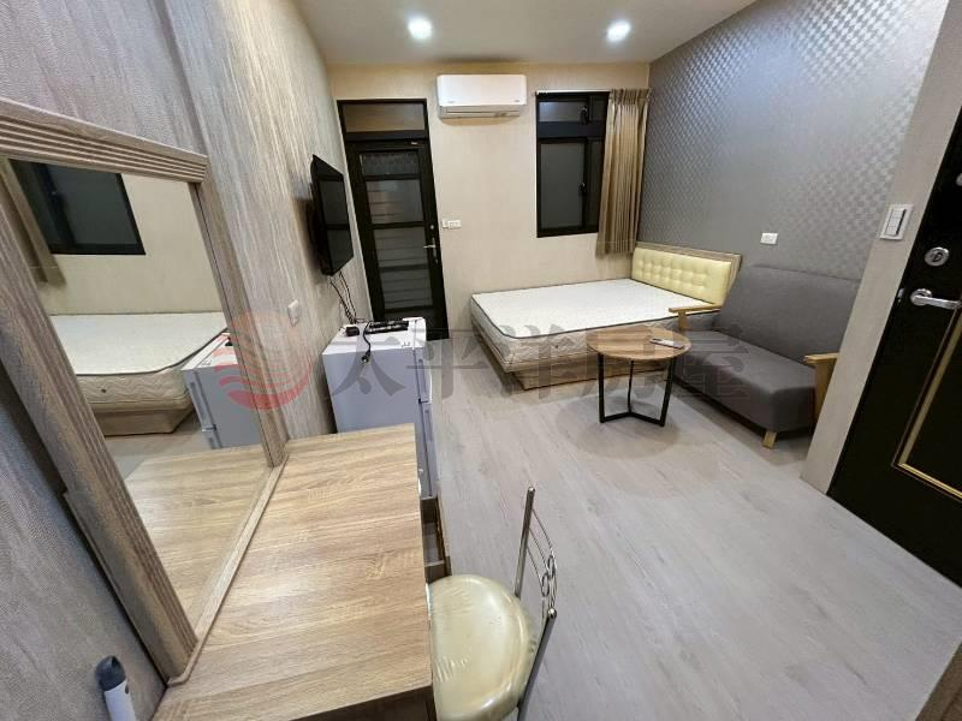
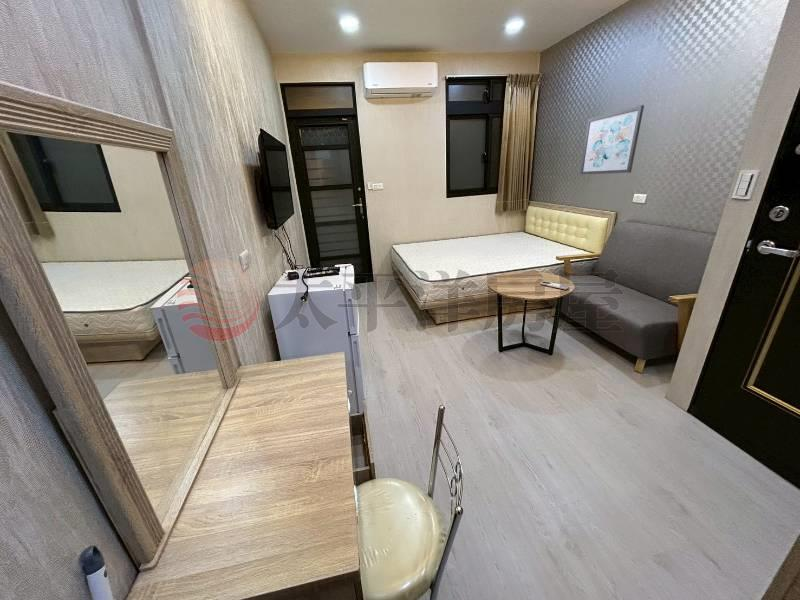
+ wall art [579,104,645,176]
